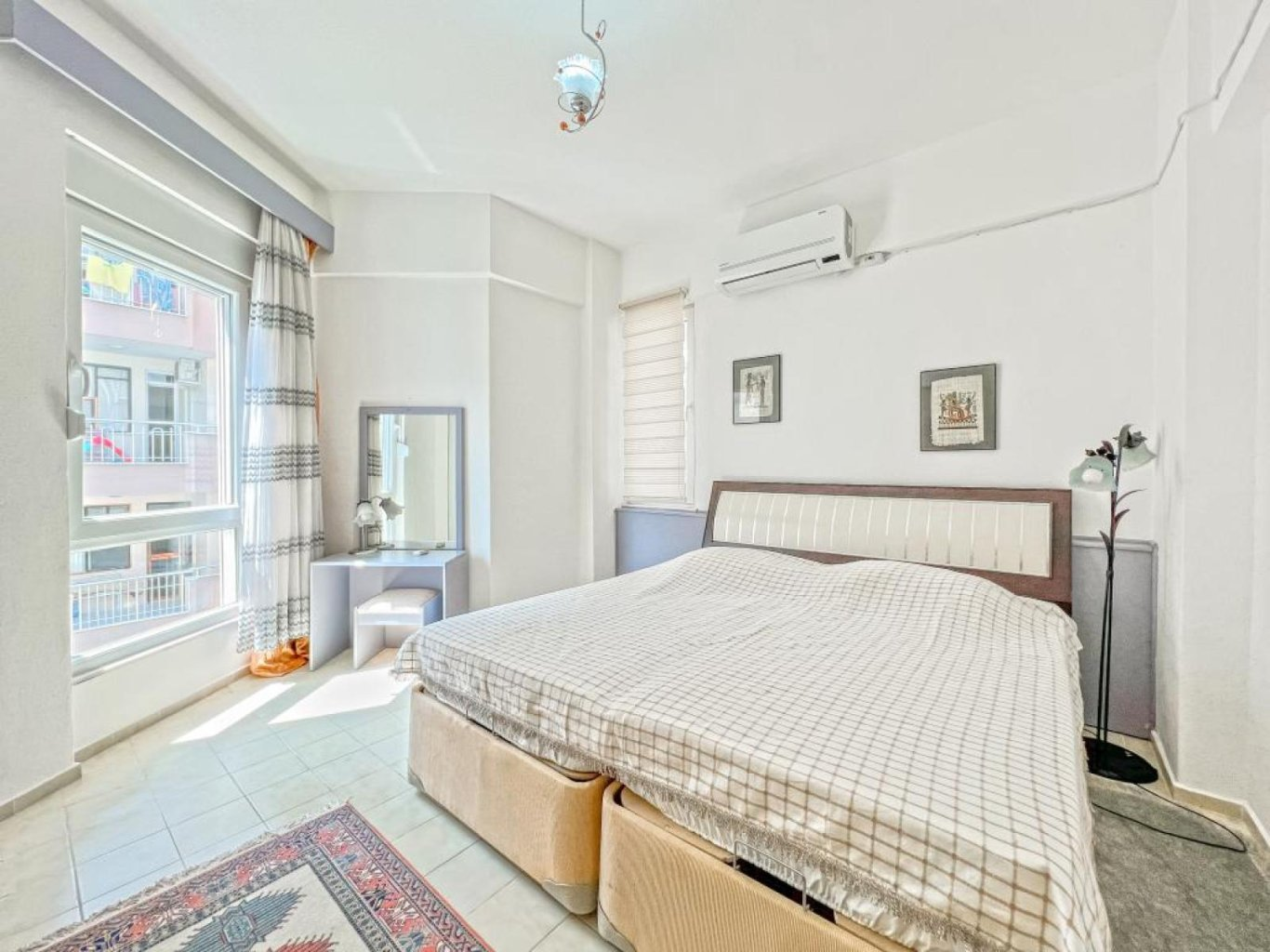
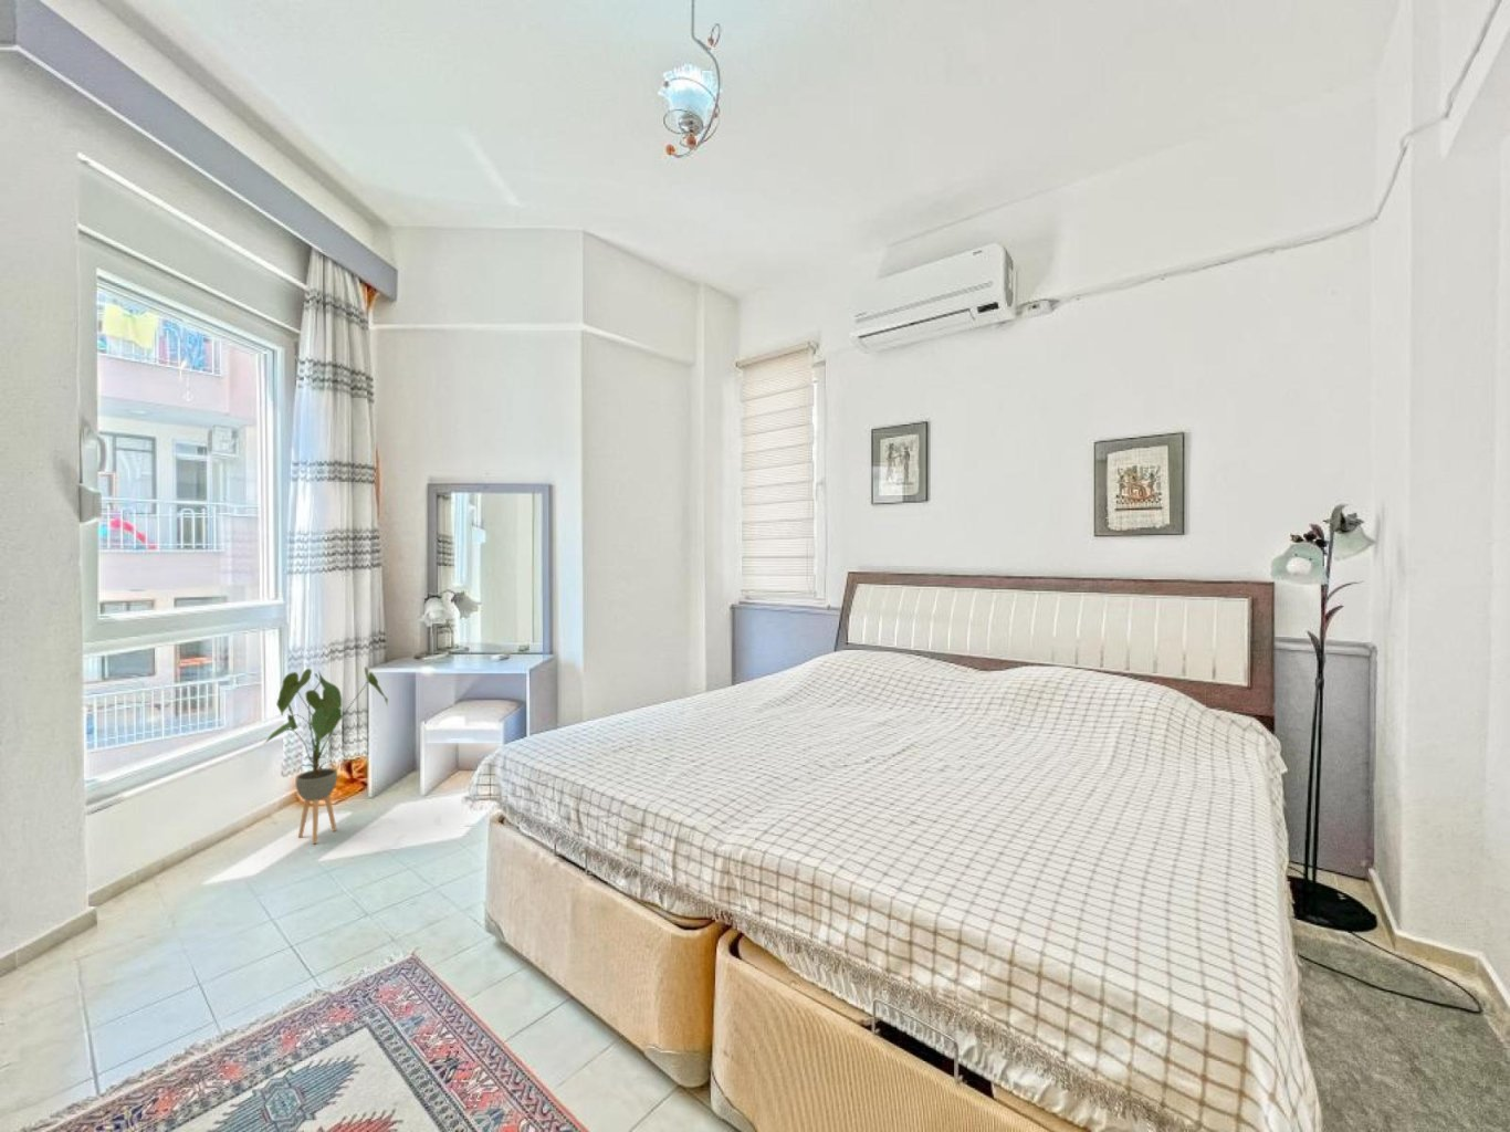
+ house plant [260,666,389,844]
